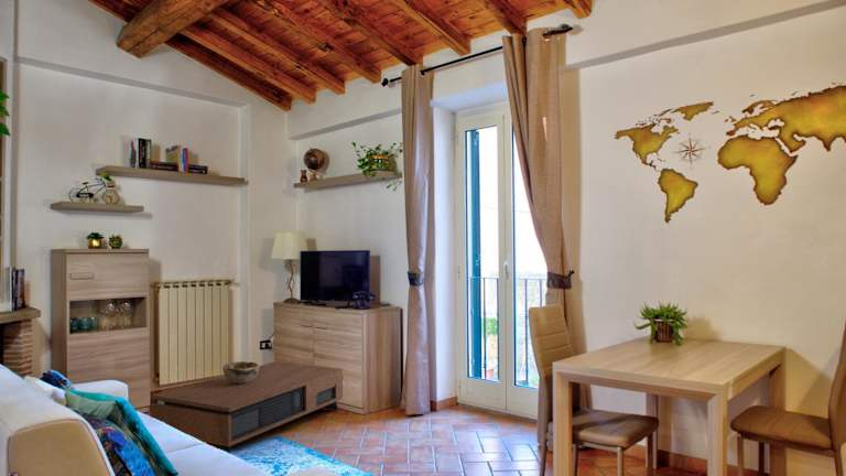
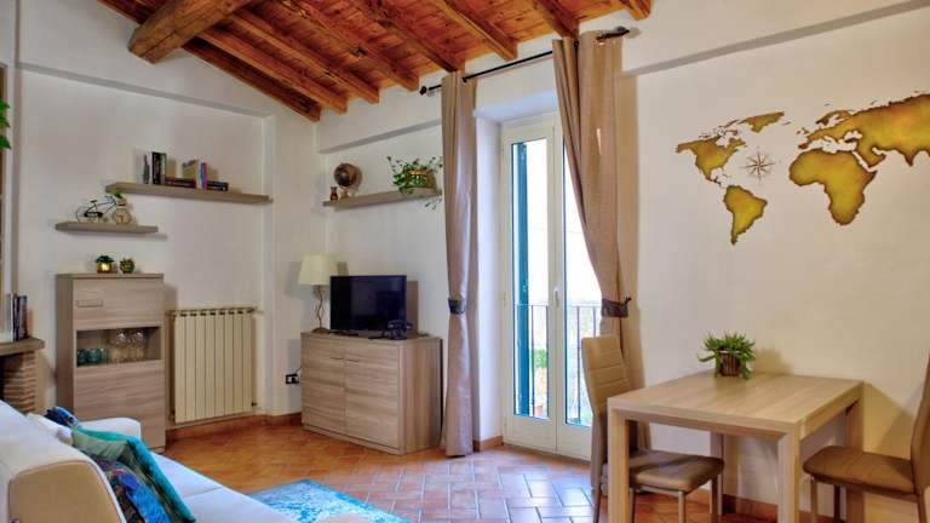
- coffee table [150,360,345,454]
- decorative bowl [221,360,260,383]
